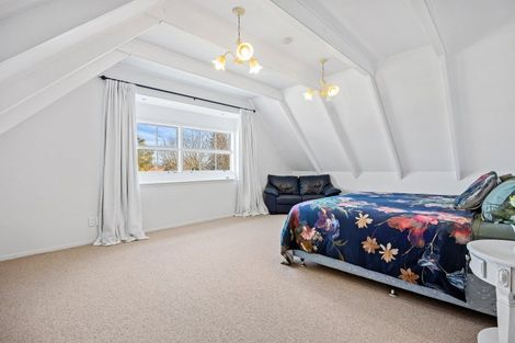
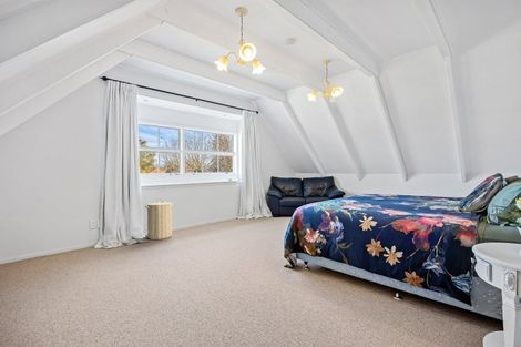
+ laundry hamper [144,197,174,241]
